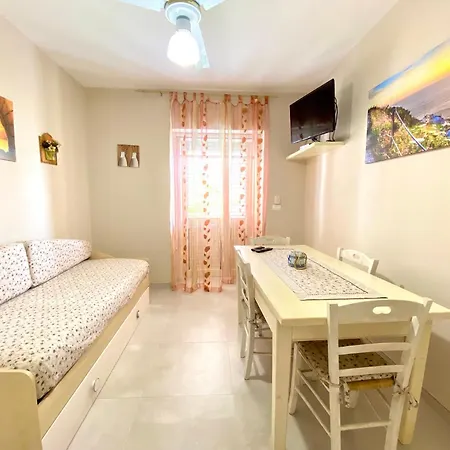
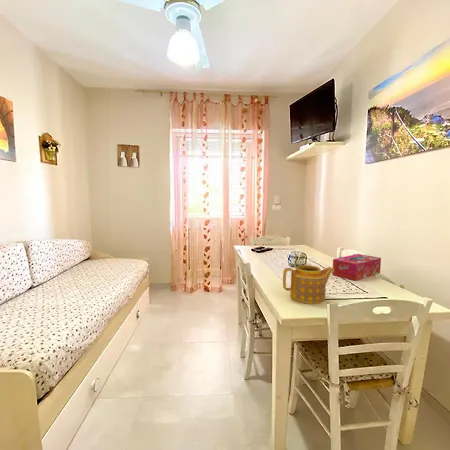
+ teapot [282,264,334,305]
+ tissue box [331,253,382,282]
